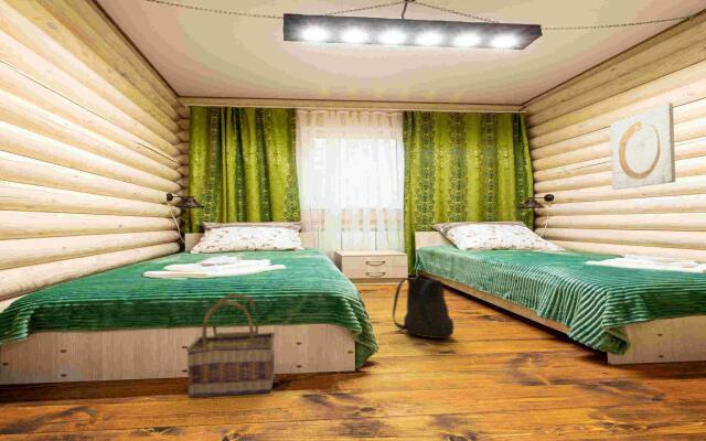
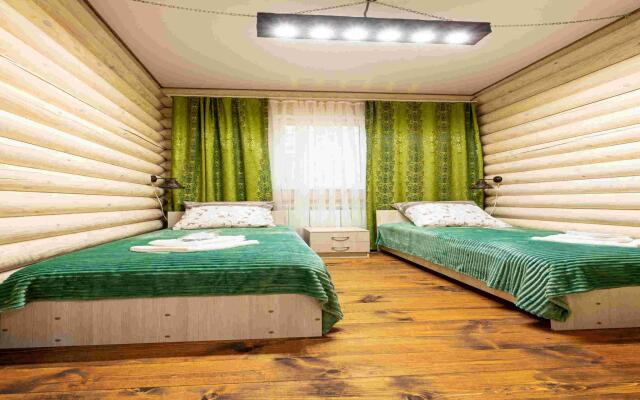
- wall art [609,103,676,191]
- backpack [392,273,456,340]
- basket [185,292,276,399]
